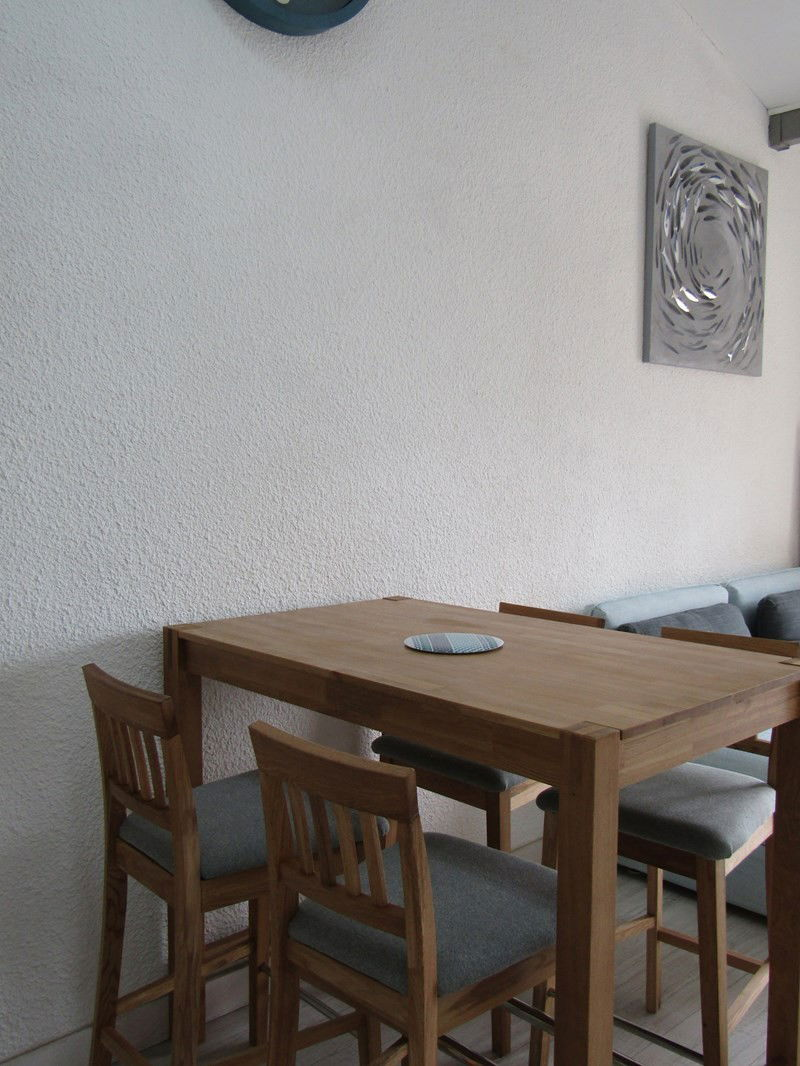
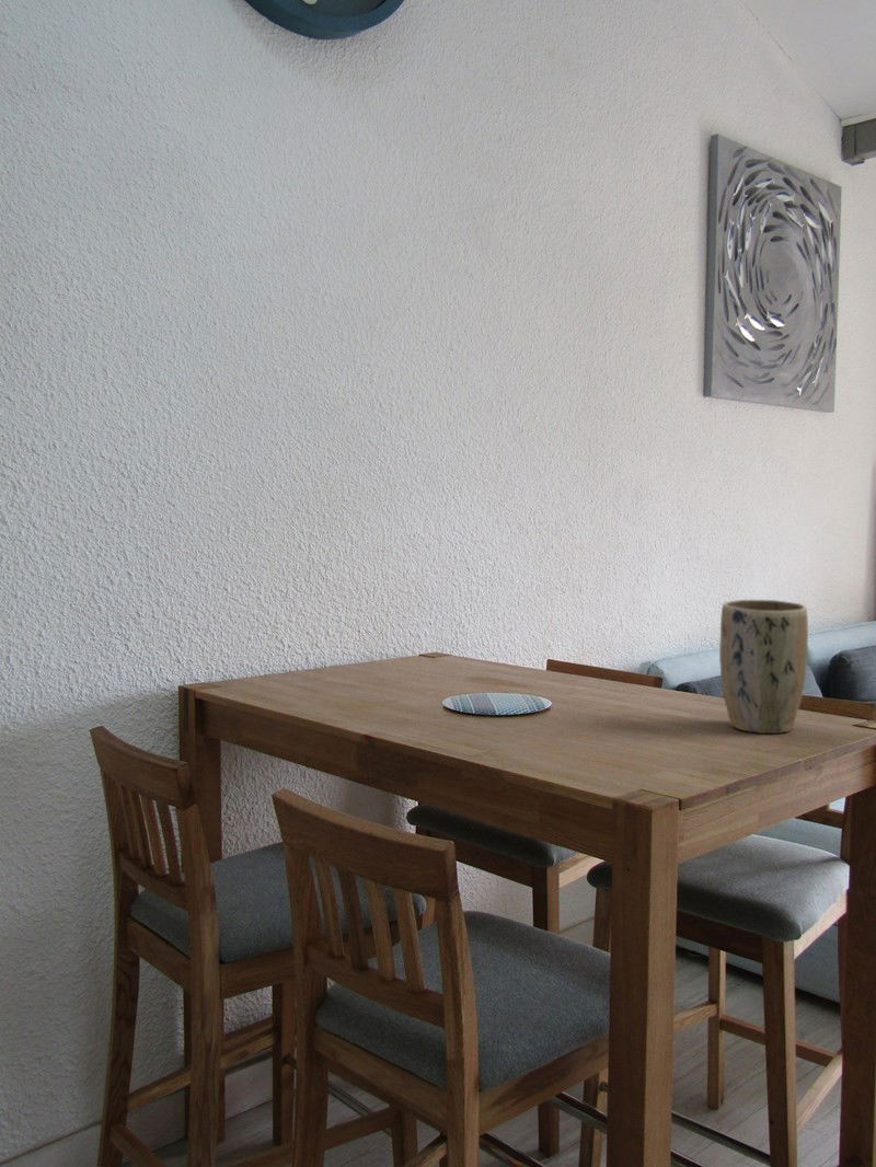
+ plant pot [718,599,809,735]
